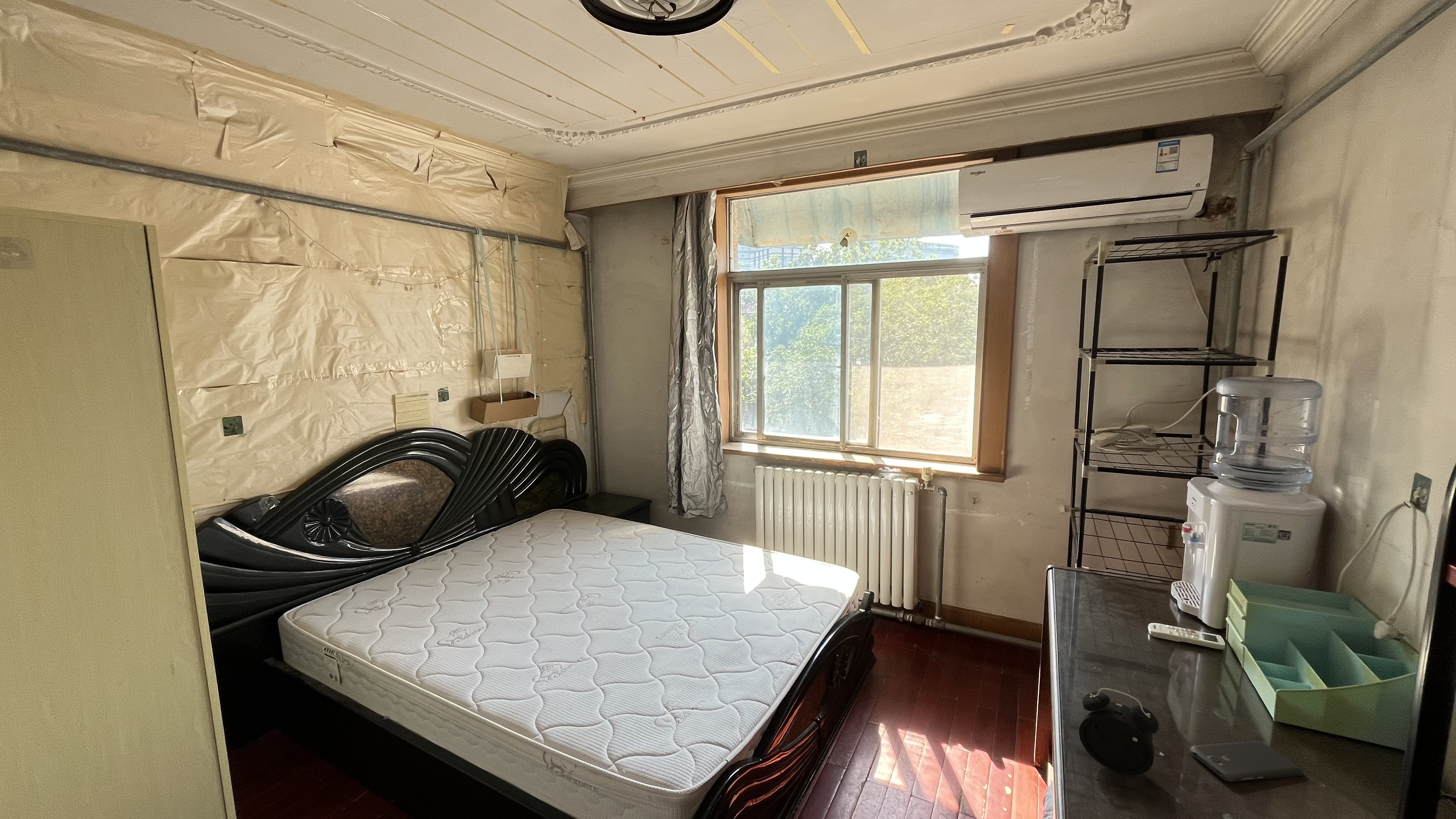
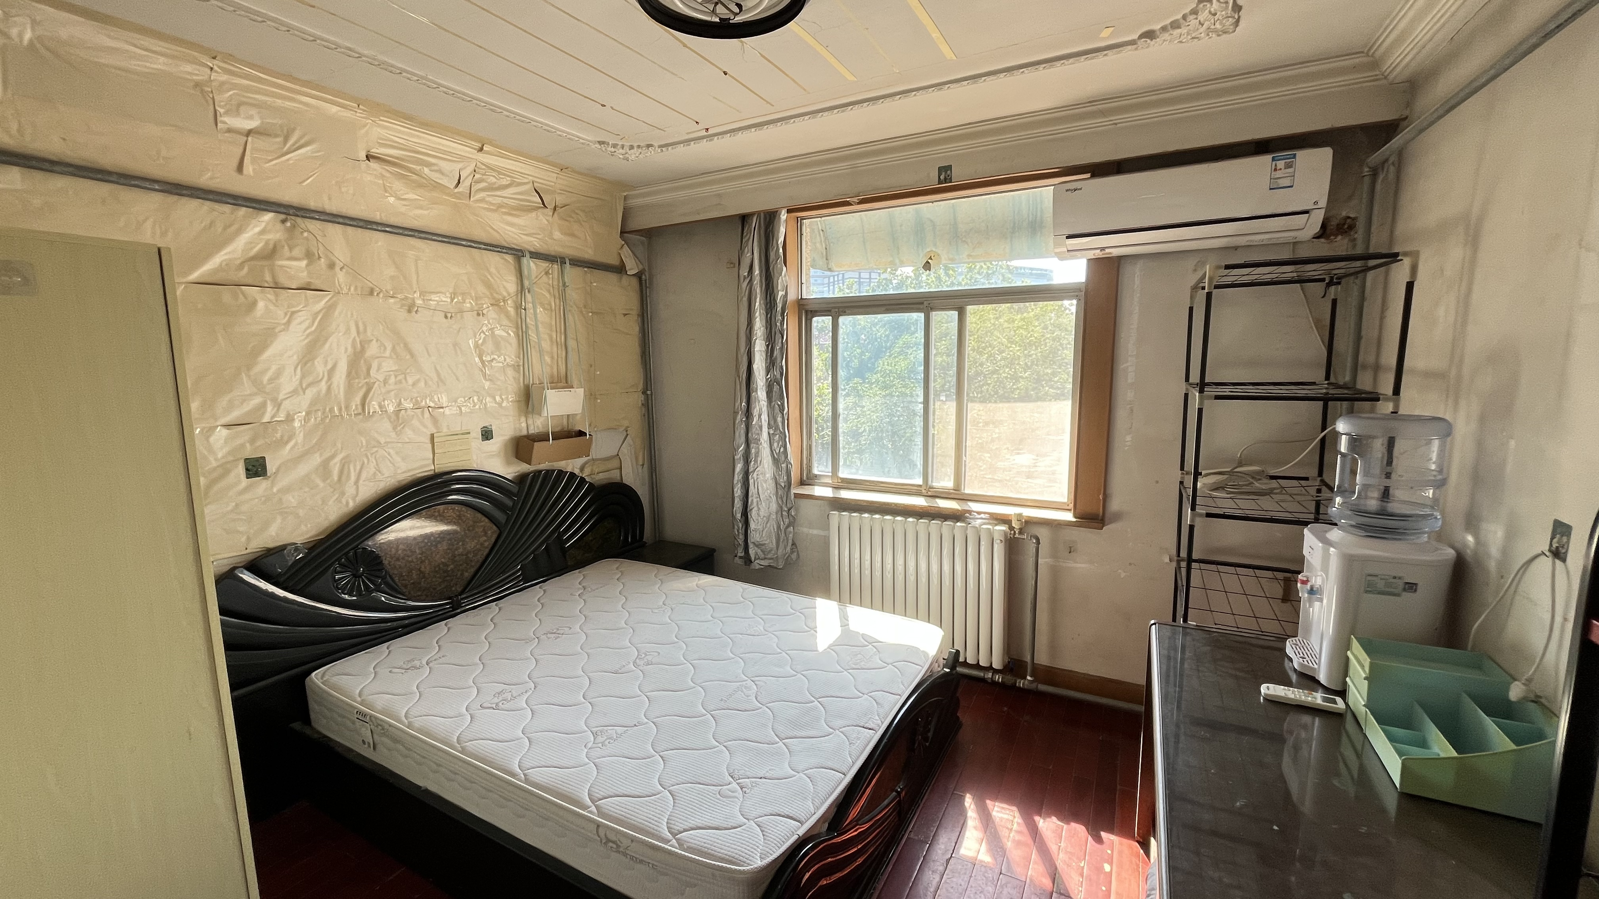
- smartphone [1189,741,1303,782]
- alarm clock [1079,688,1159,775]
